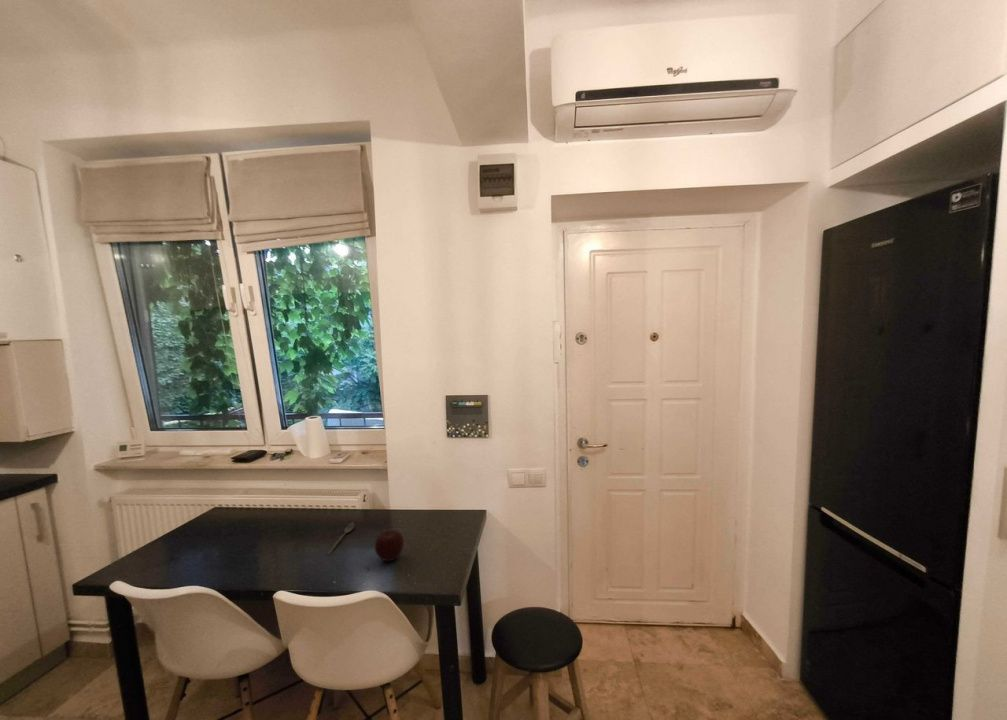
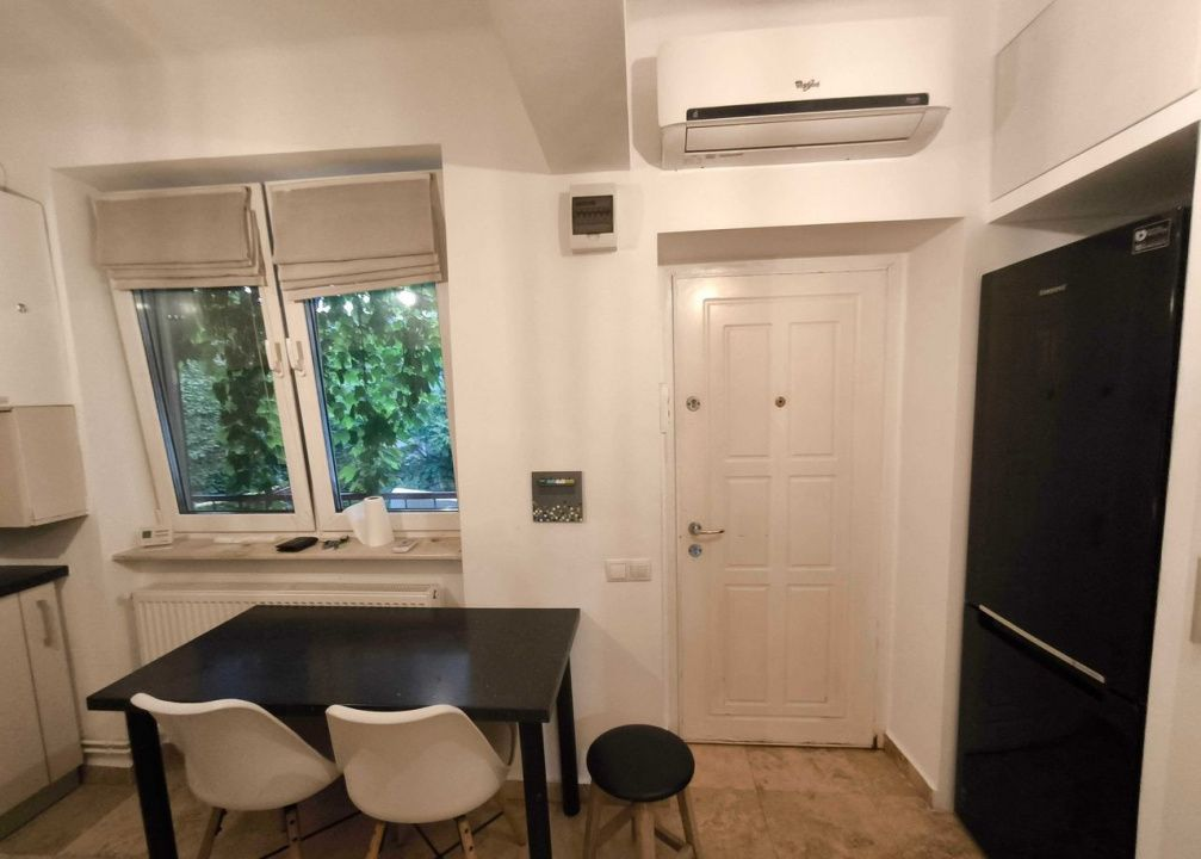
- spoon [326,521,355,556]
- apple [374,529,405,563]
